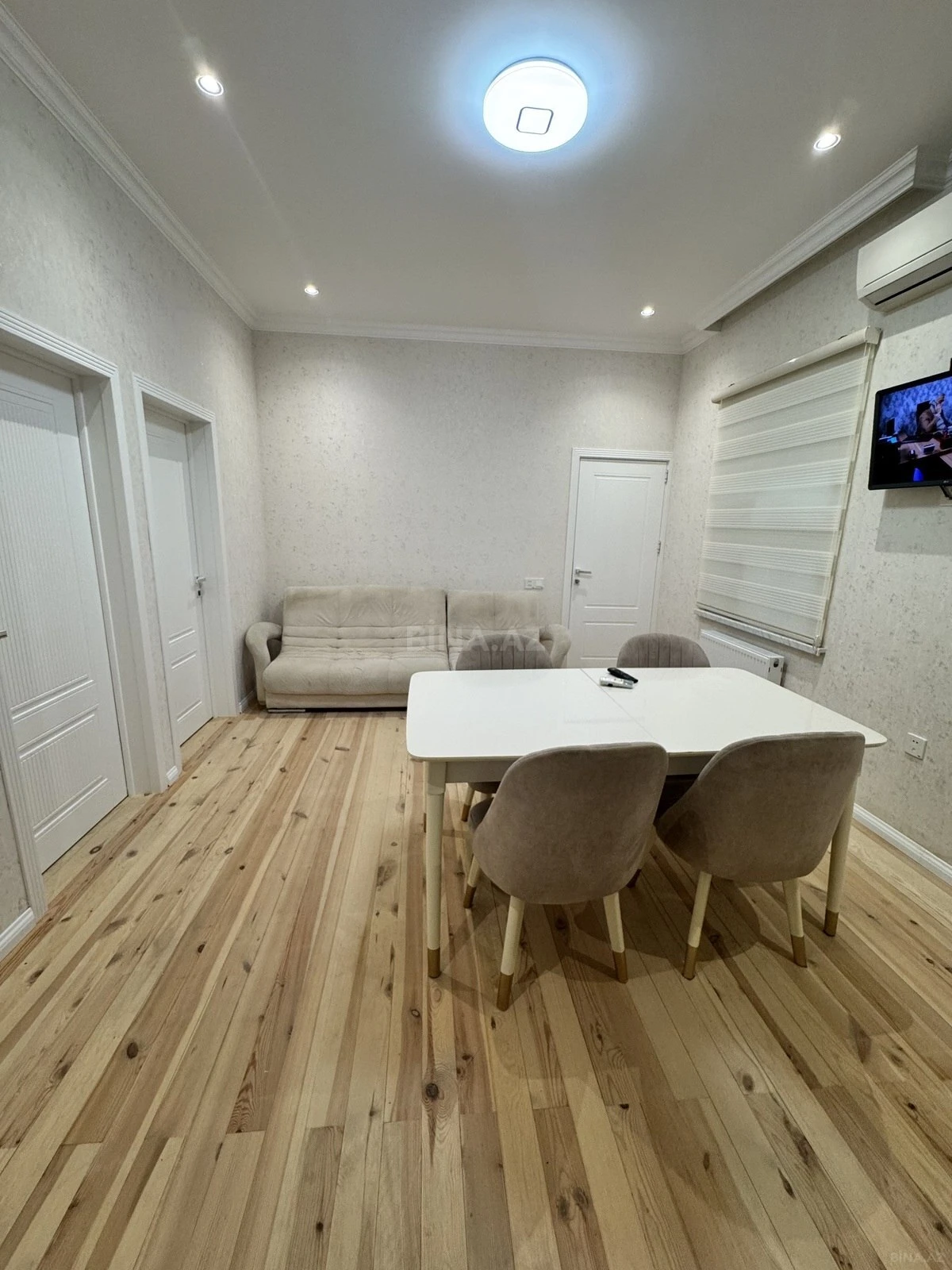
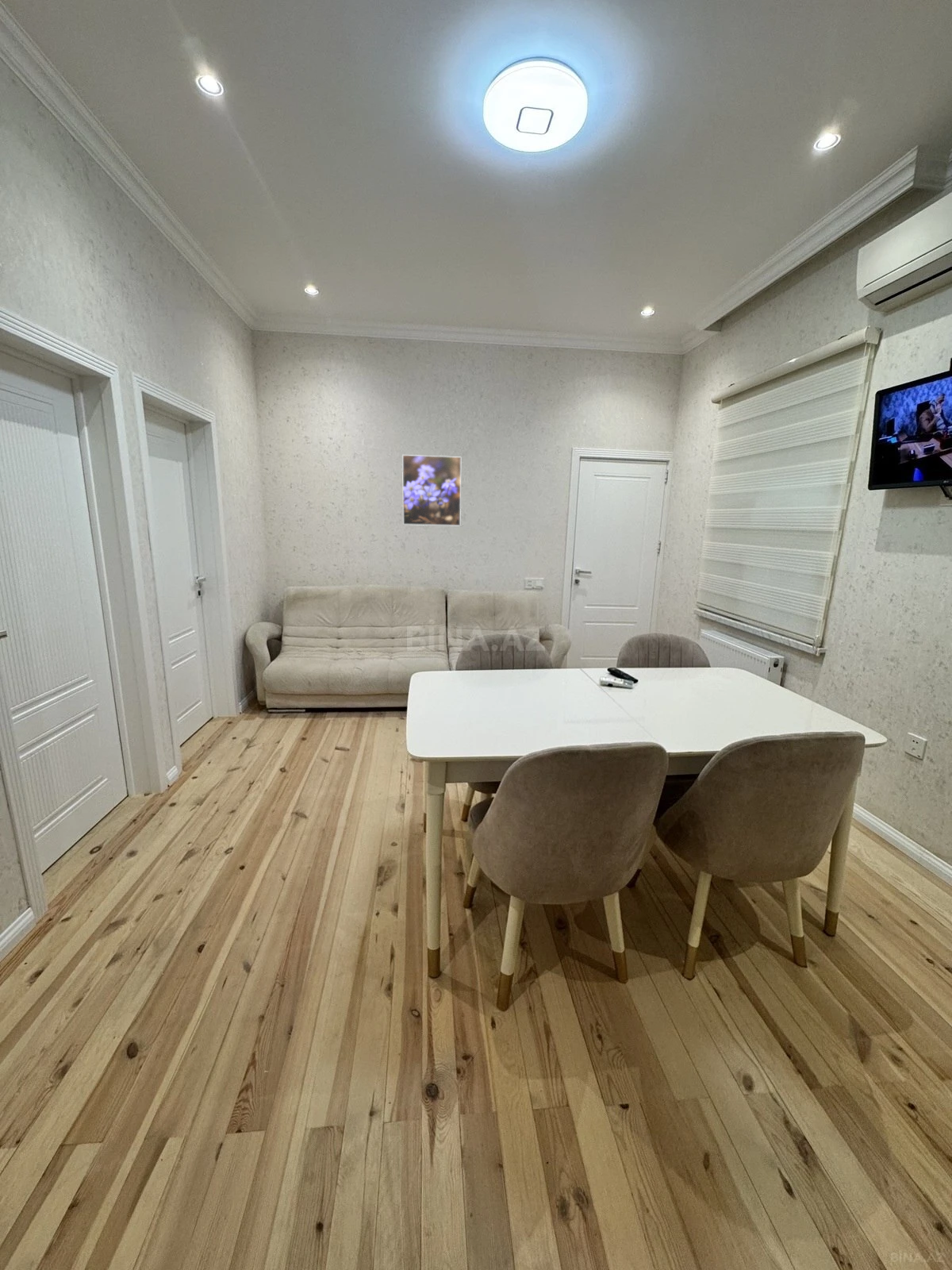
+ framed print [401,454,462,527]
